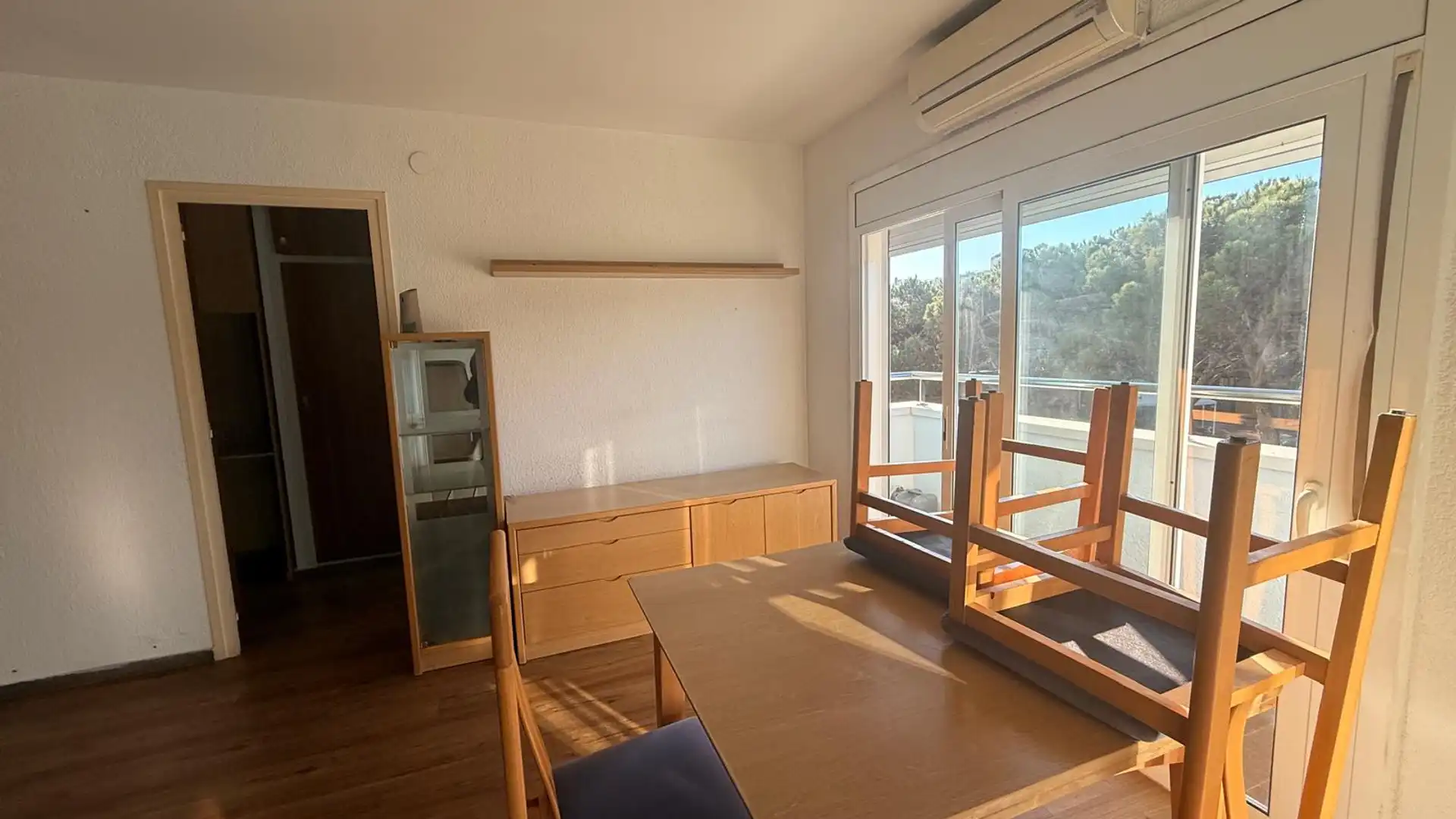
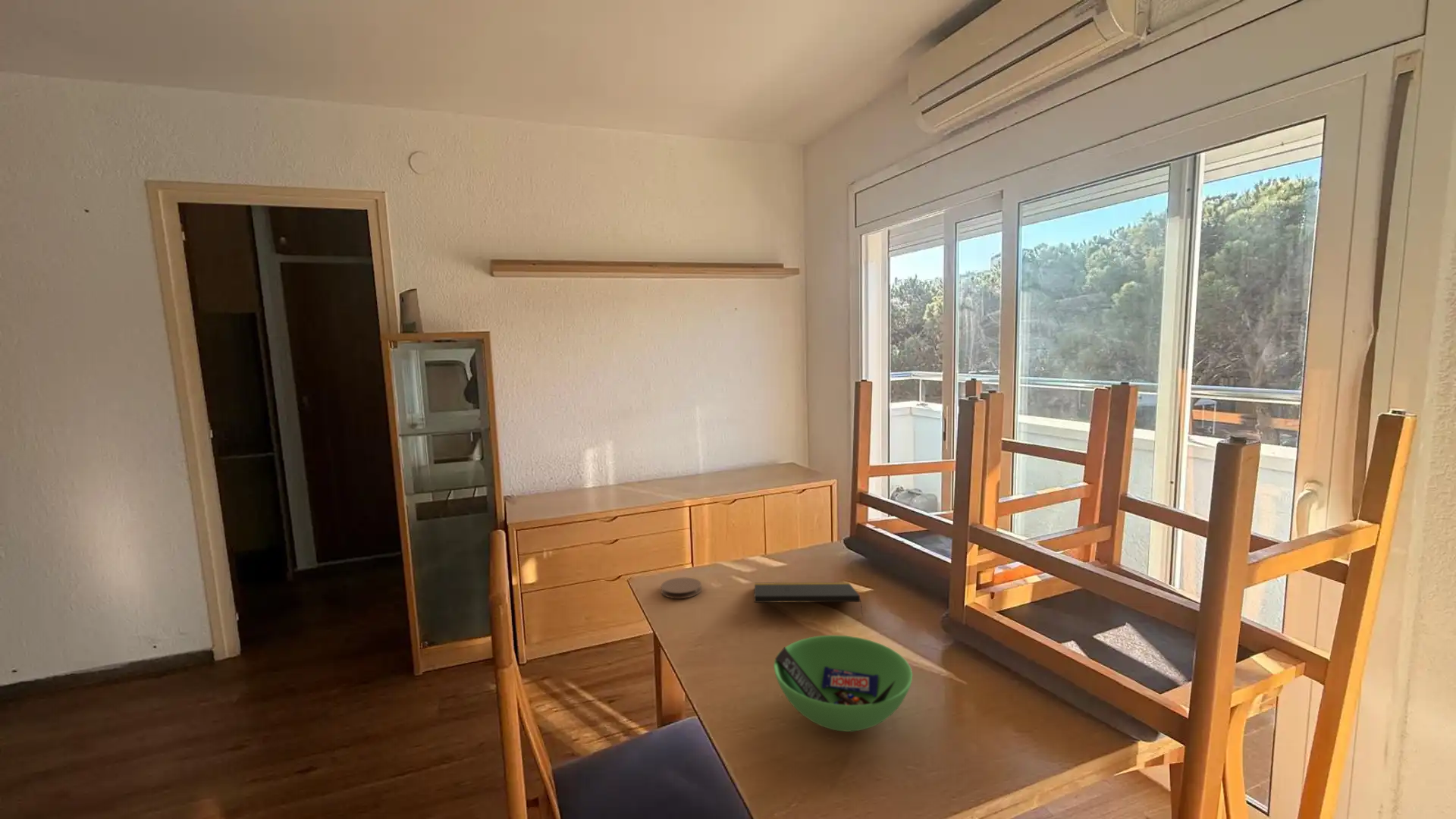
+ coaster [660,576,702,599]
+ notepad [753,582,864,617]
+ bowl [773,635,913,733]
